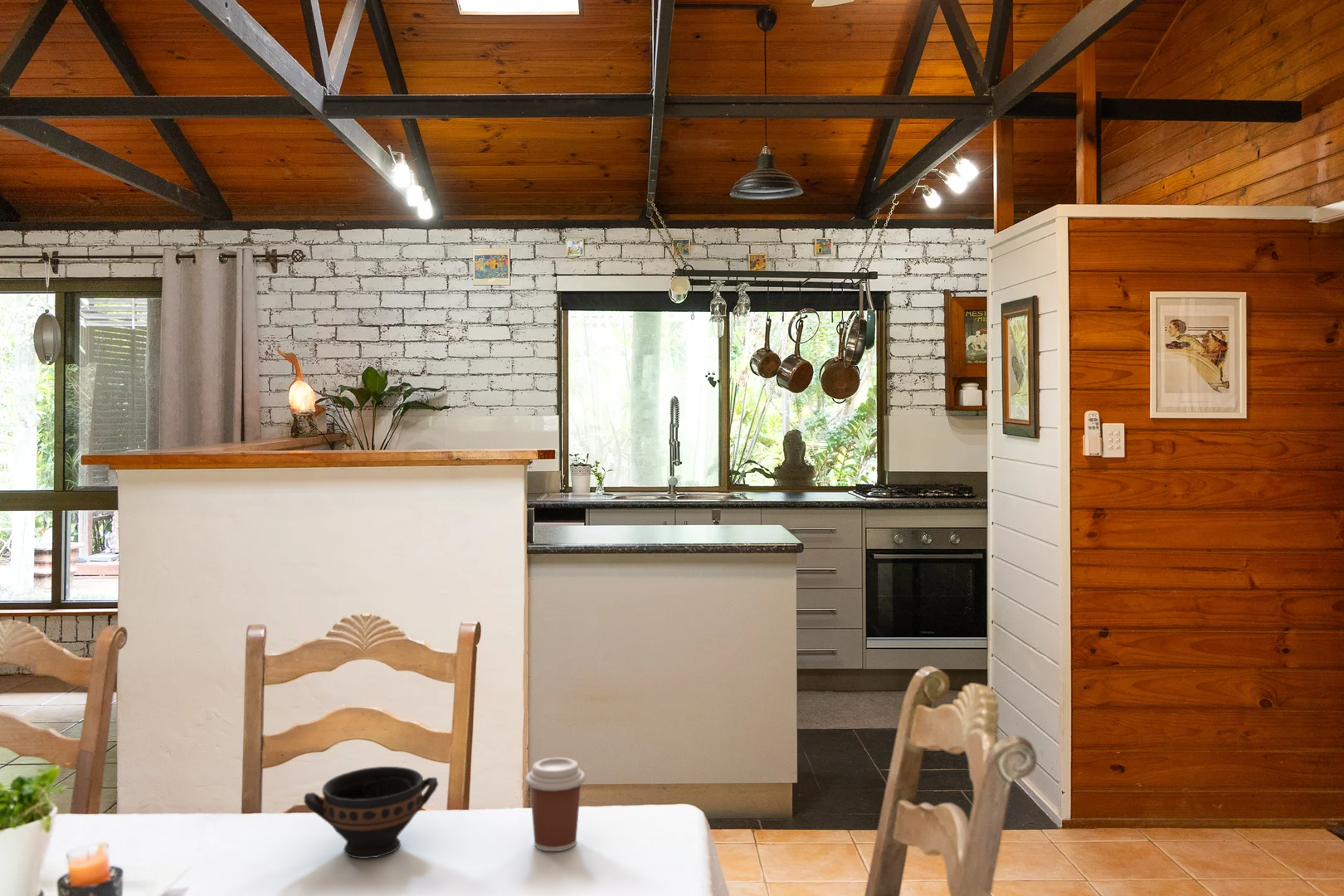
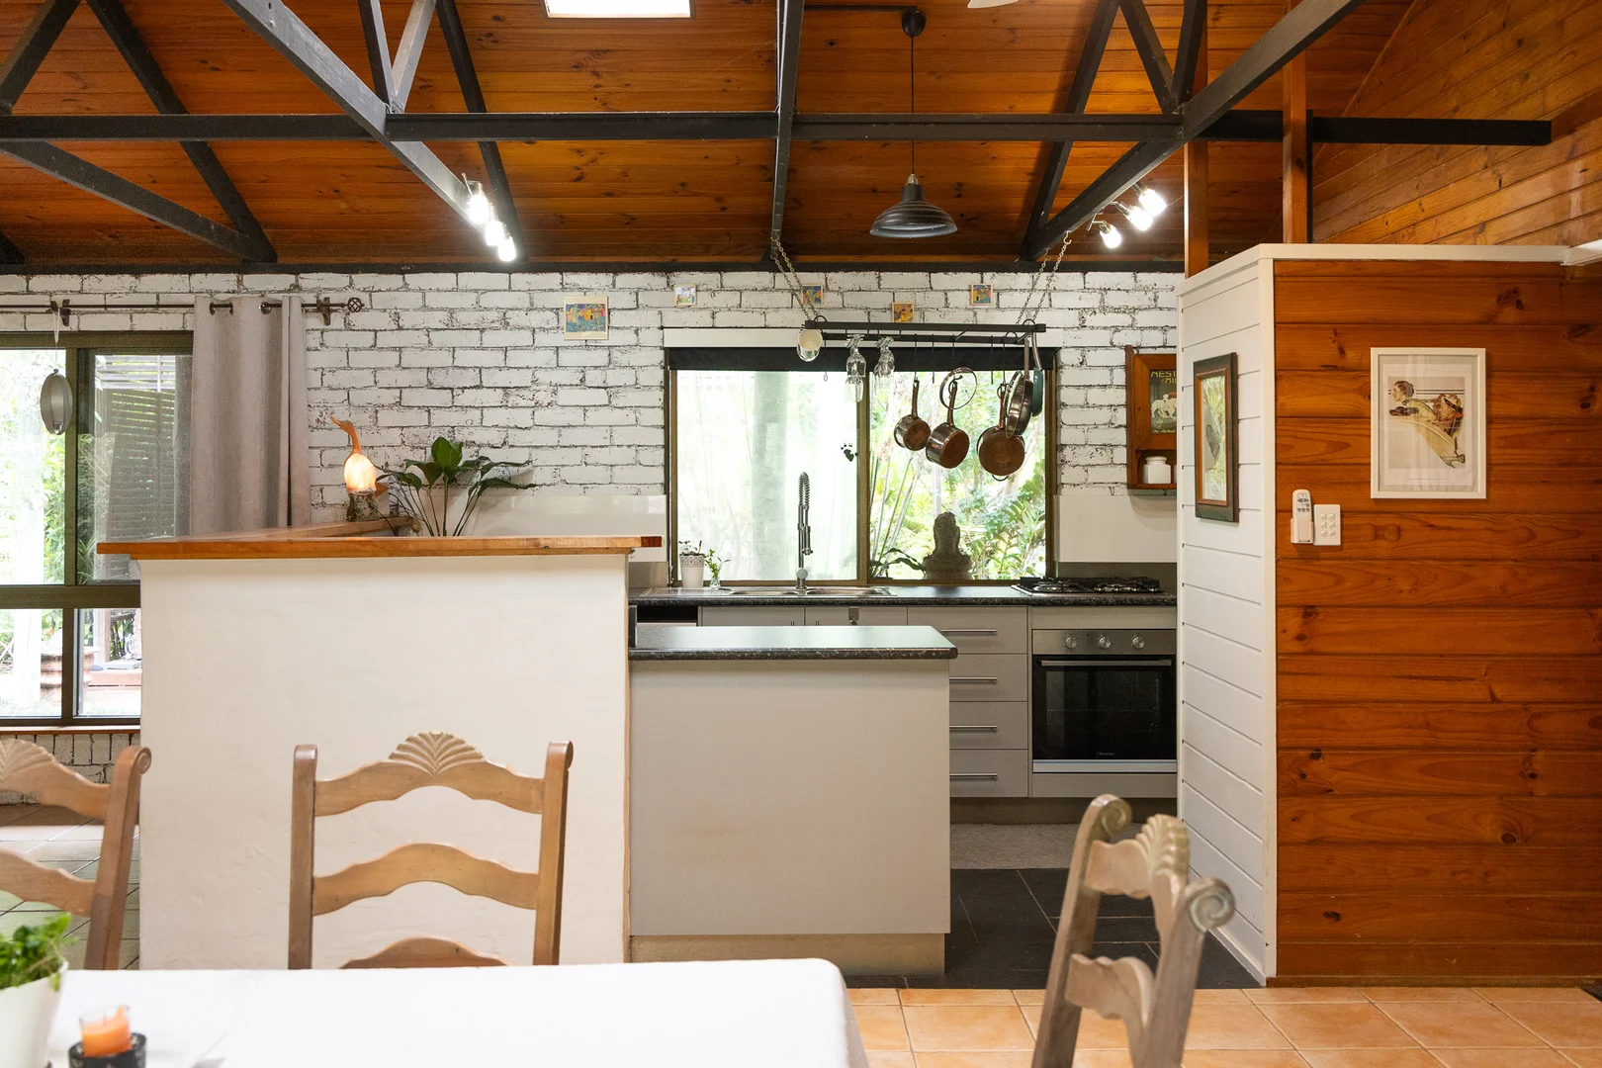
- bowl [303,766,439,859]
- coffee cup [524,757,586,852]
